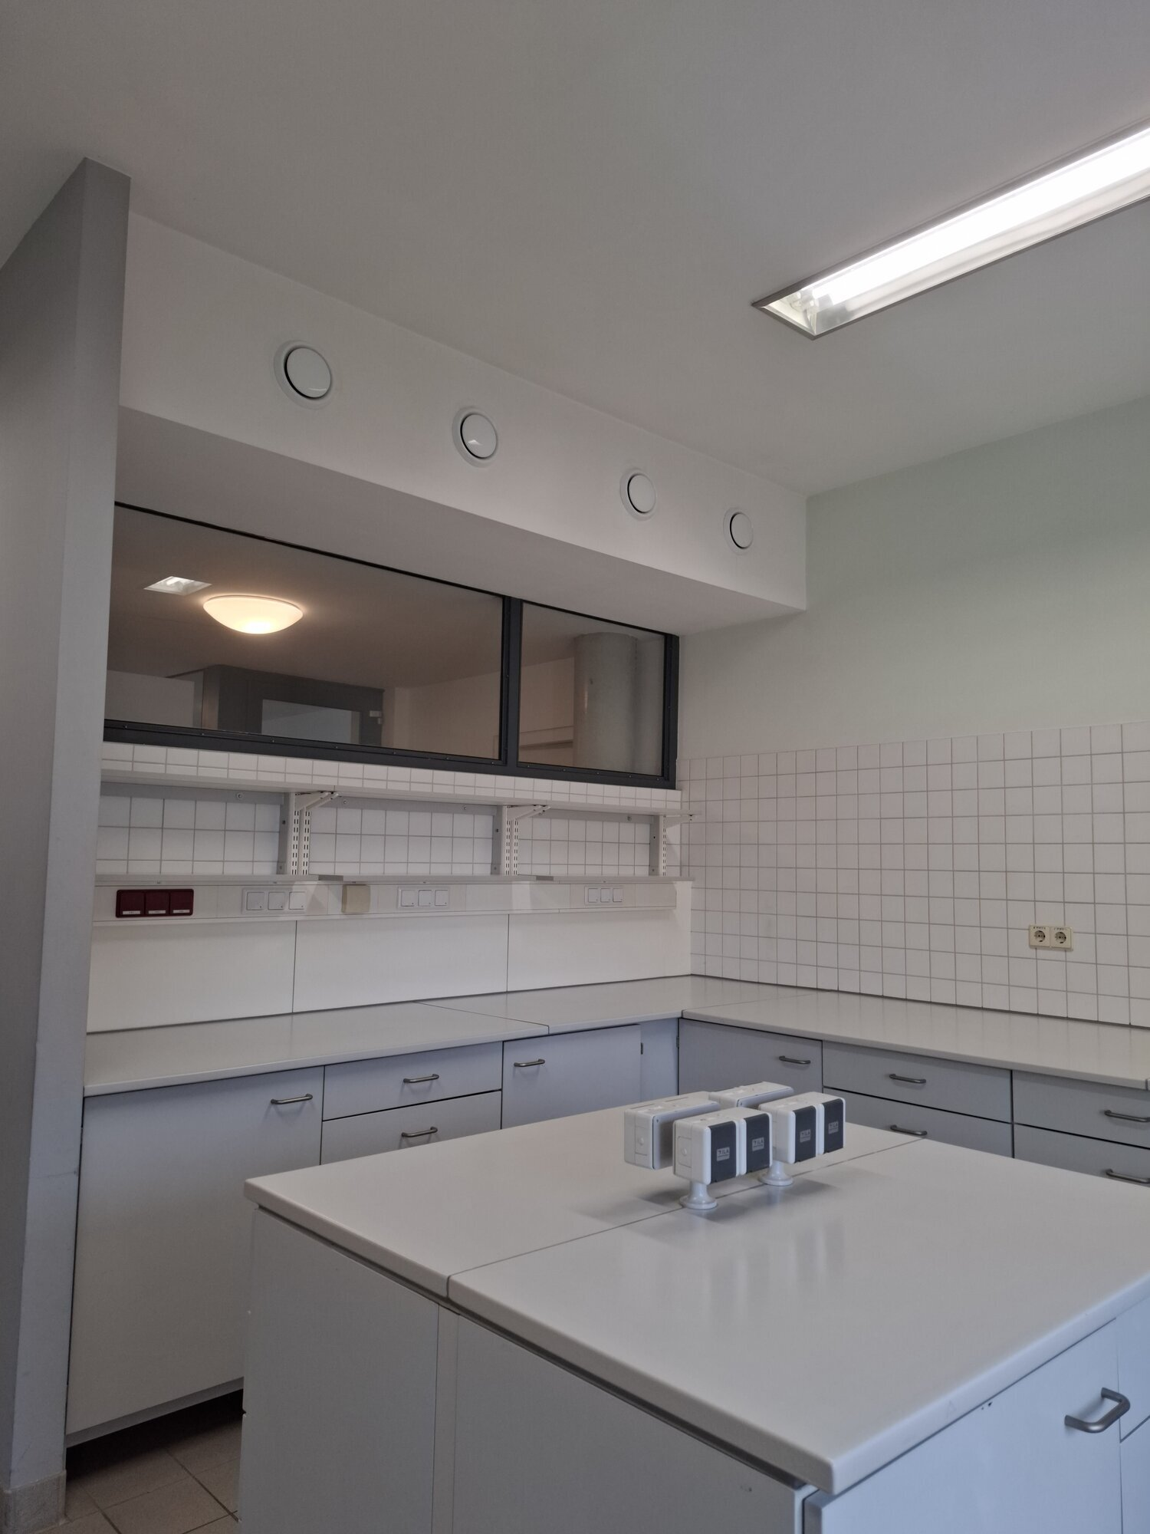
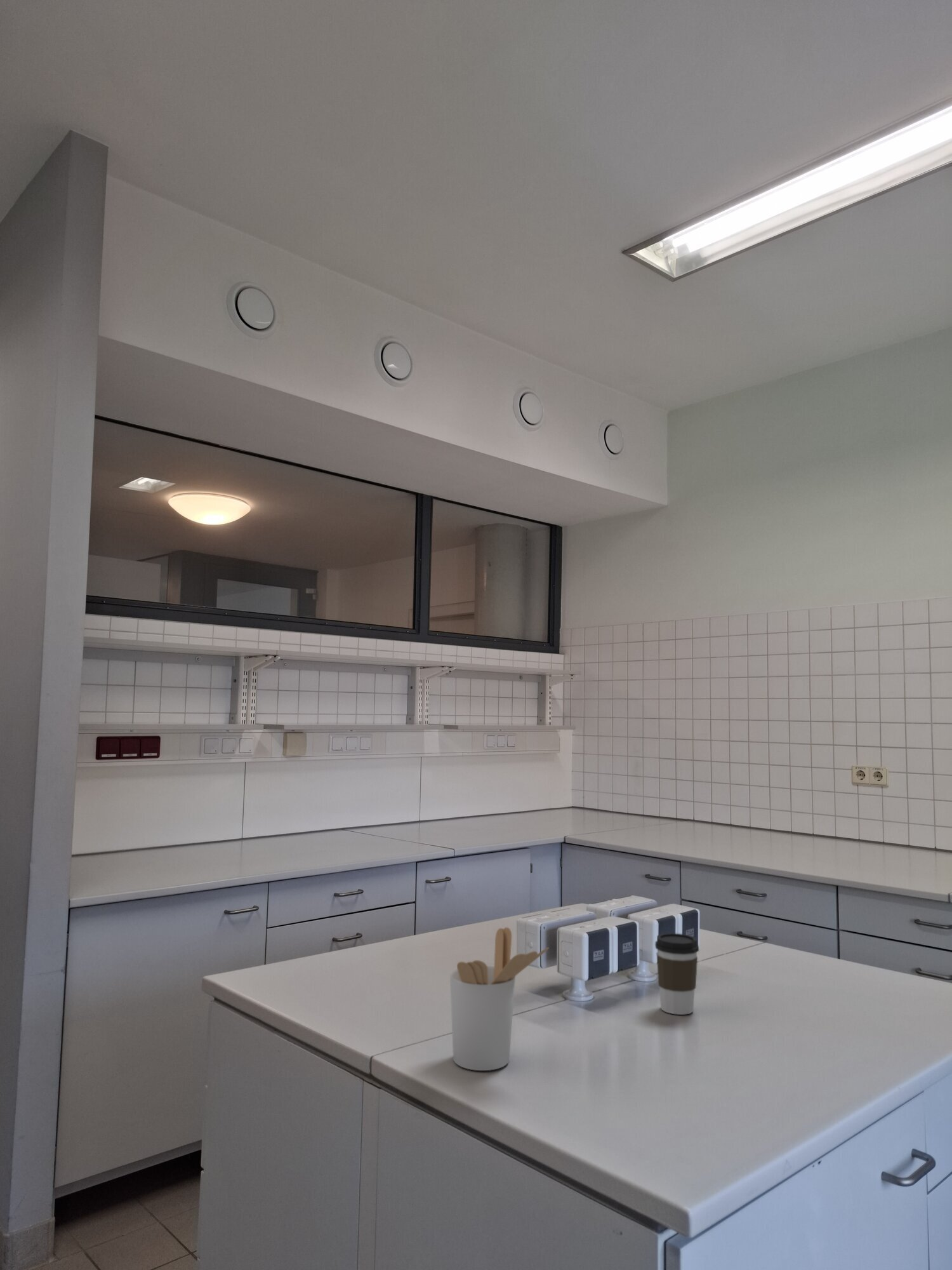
+ utensil holder [449,926,550,1071]
+ coffee cup [654,933,699,1015]
